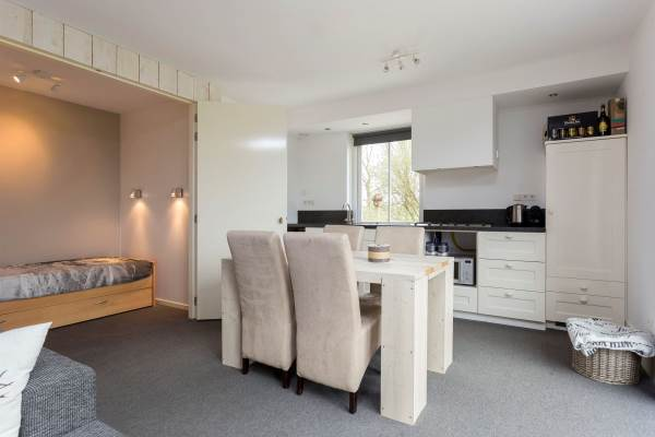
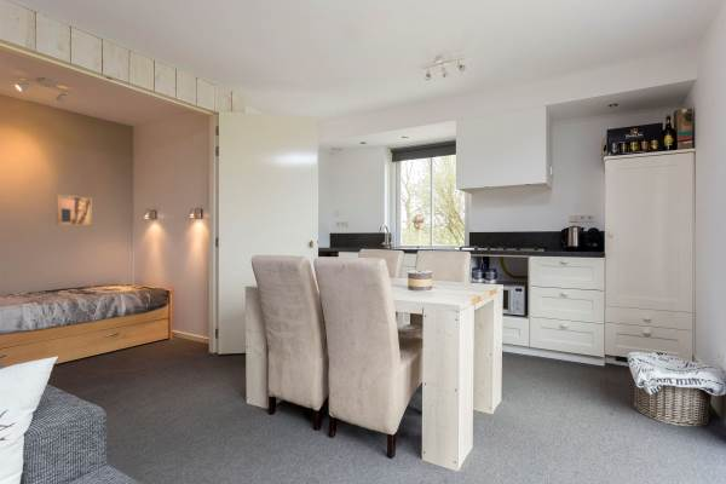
+ wall art [56,194,93,227]
